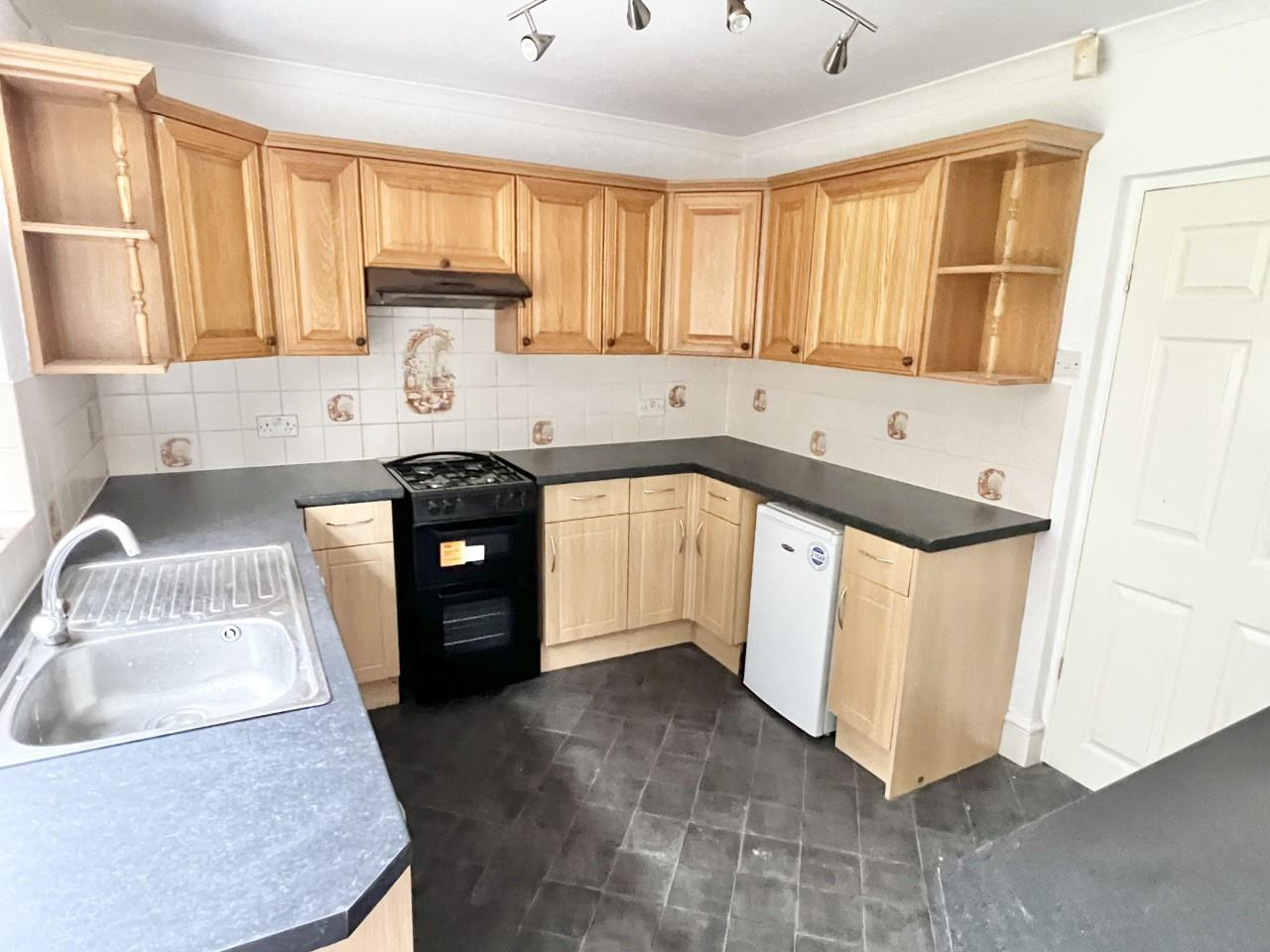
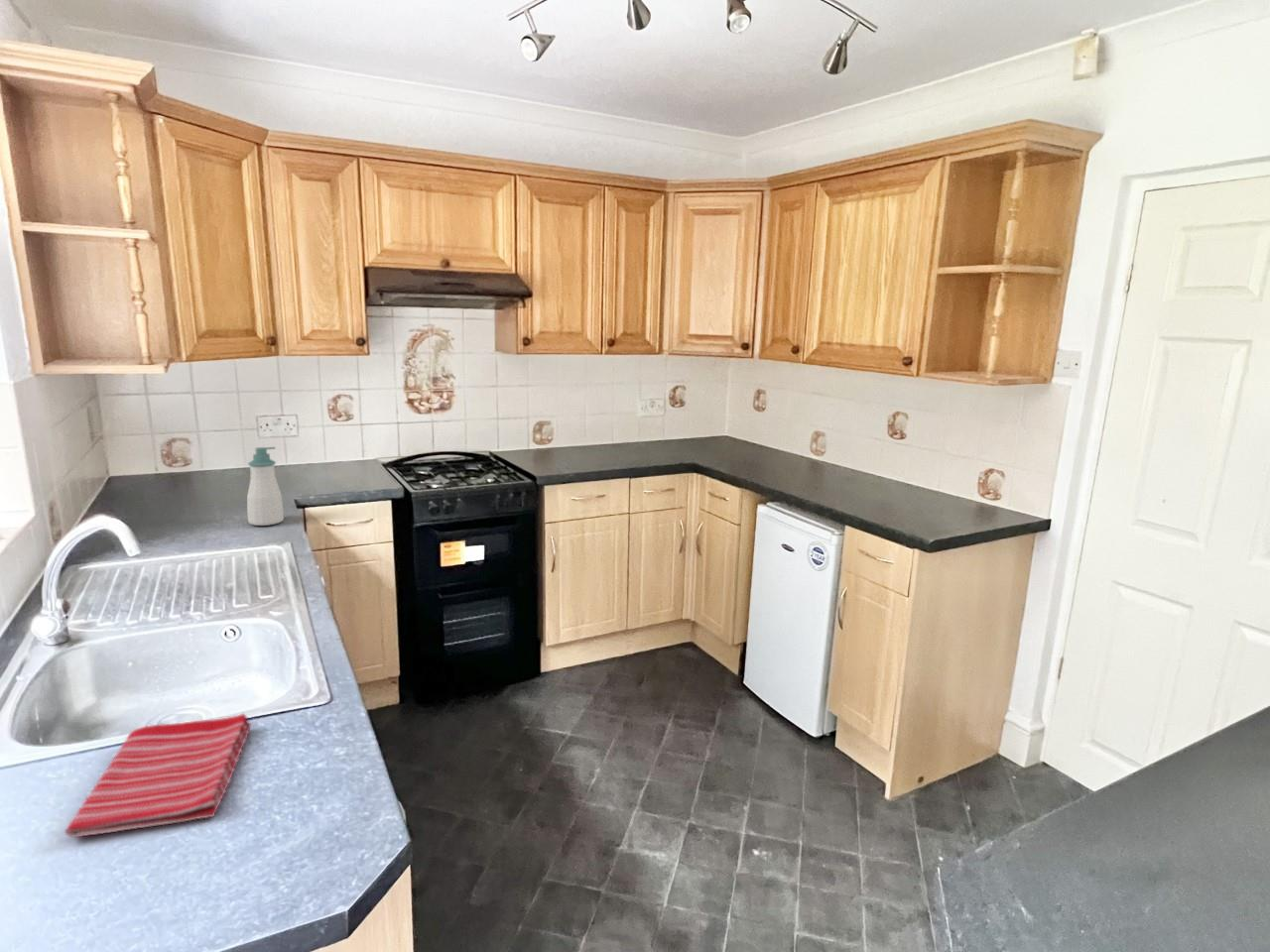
+ dish towel [64,713,252,839]
+ soap bottle [246,446,285,527]
